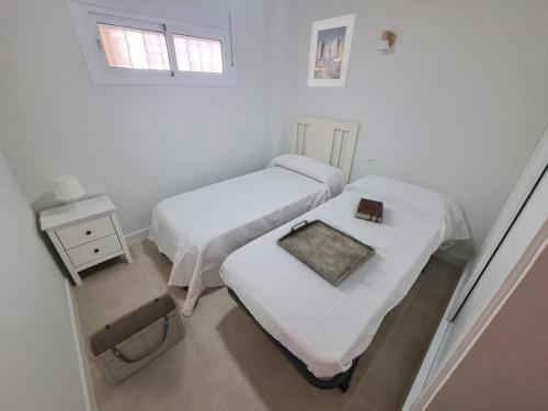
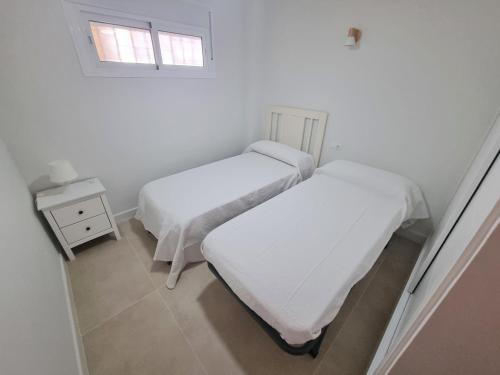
- basket [83,290,186,387]
- book [355,197,385,224]
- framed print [307,12,358,89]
- serving tray [276,218,377,288]
